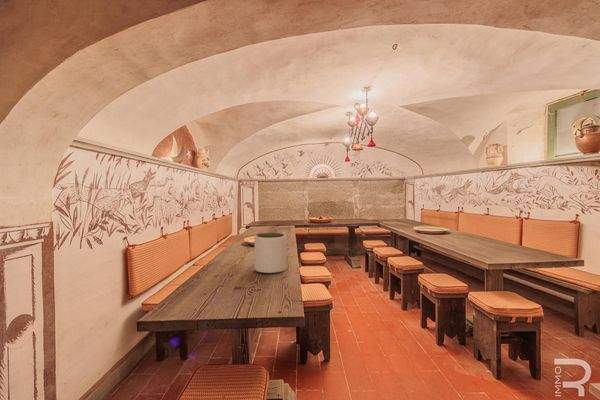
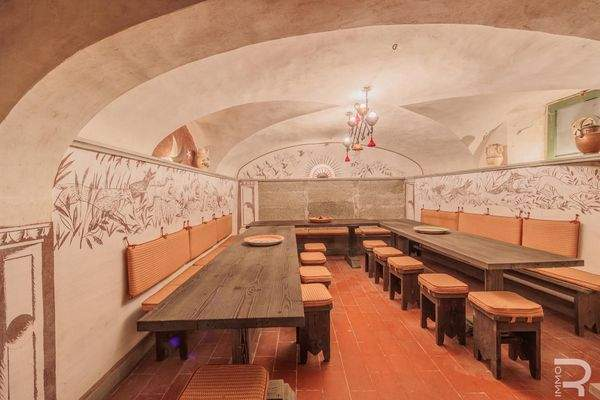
- plant pot [253,232,287,275]
